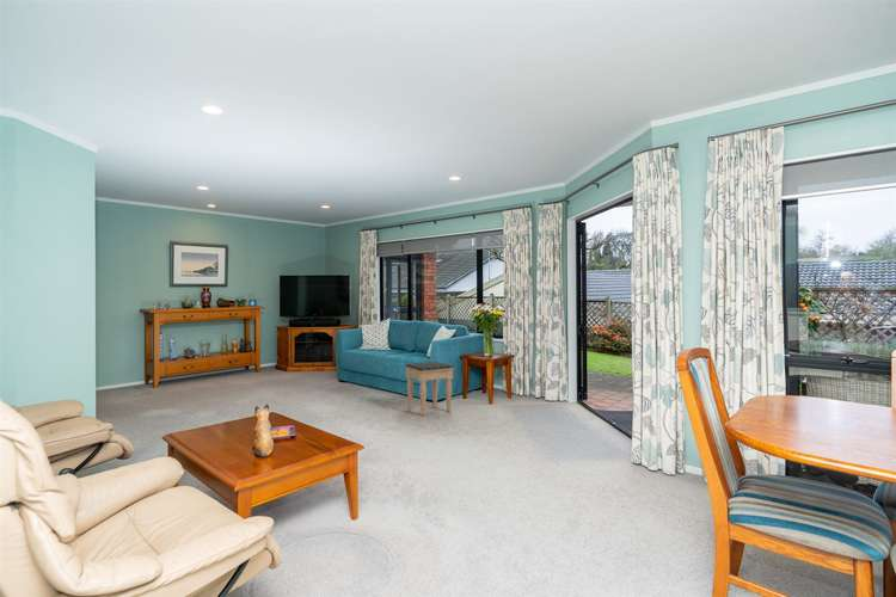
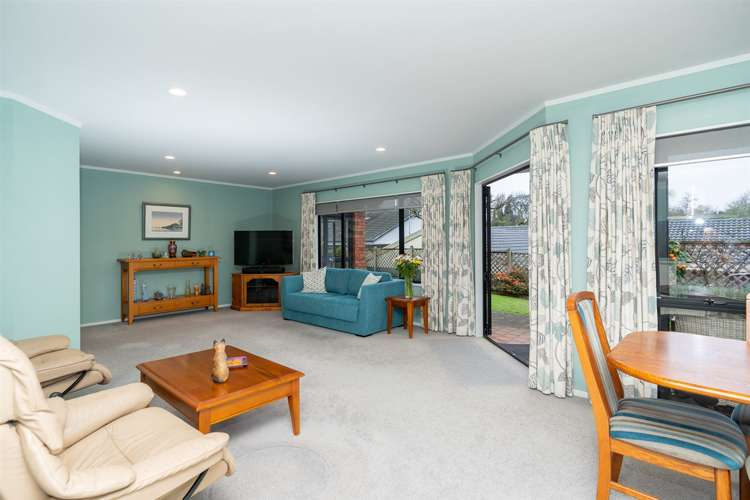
- footstool [404,361,455,417]
